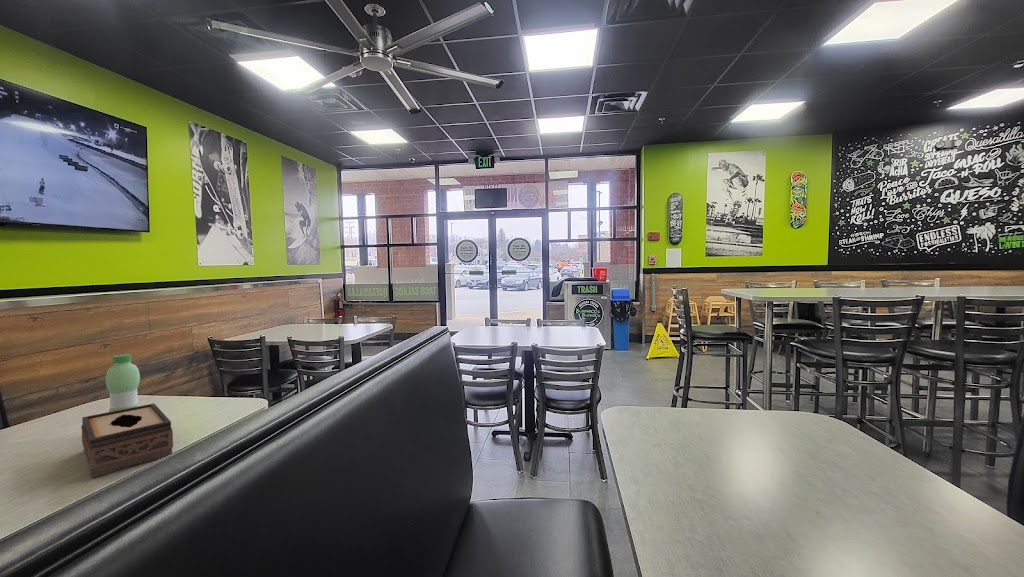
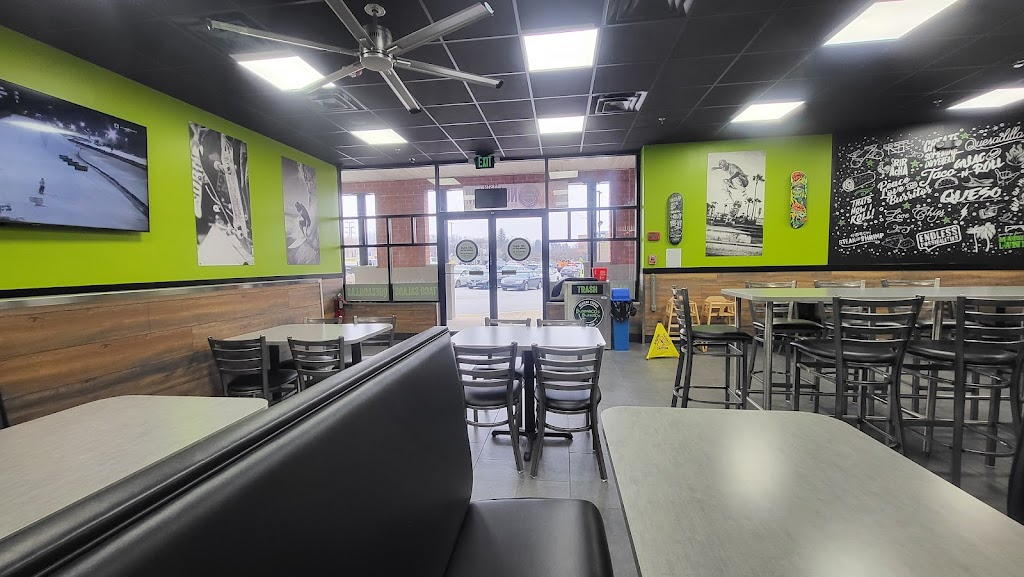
- water bottle [105,353,141,412]
- tissue box [80,403,174,479]
